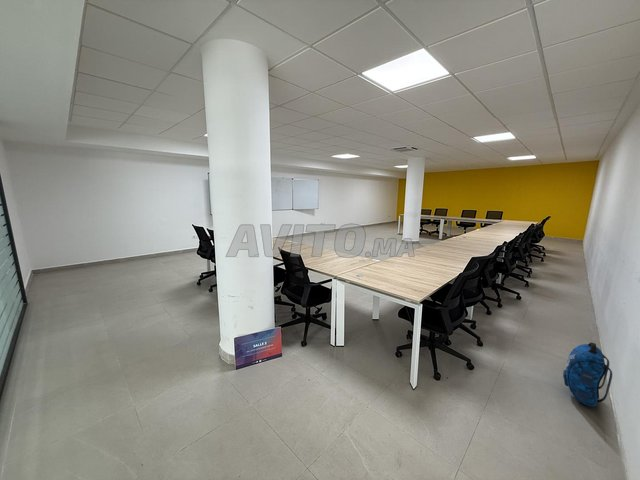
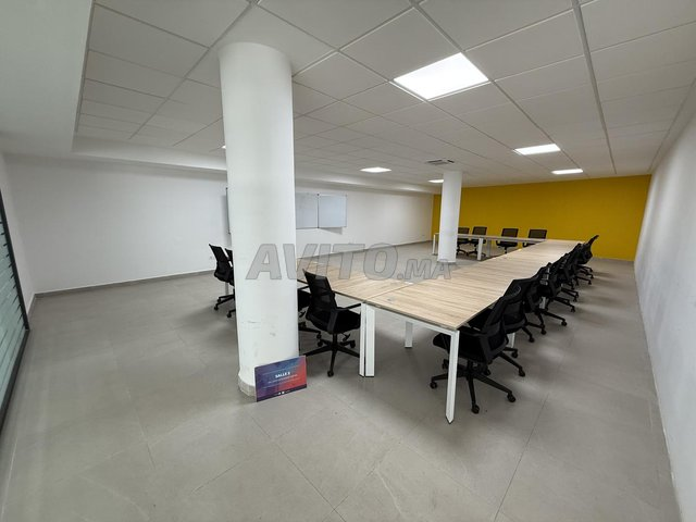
- backpack [562,341,613,407]
